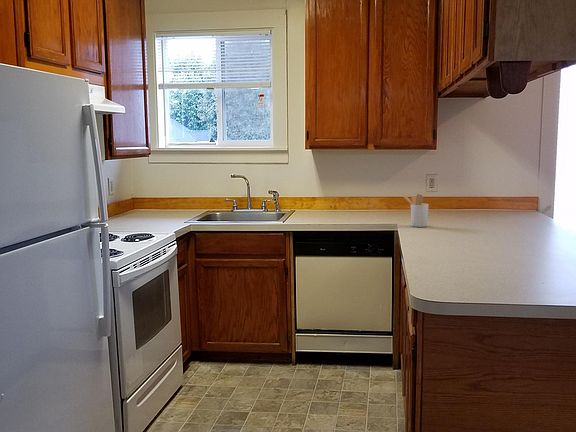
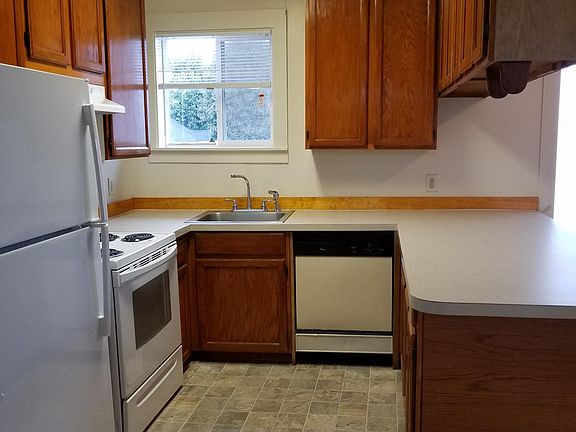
- utensil holder [401,193,430,228]
